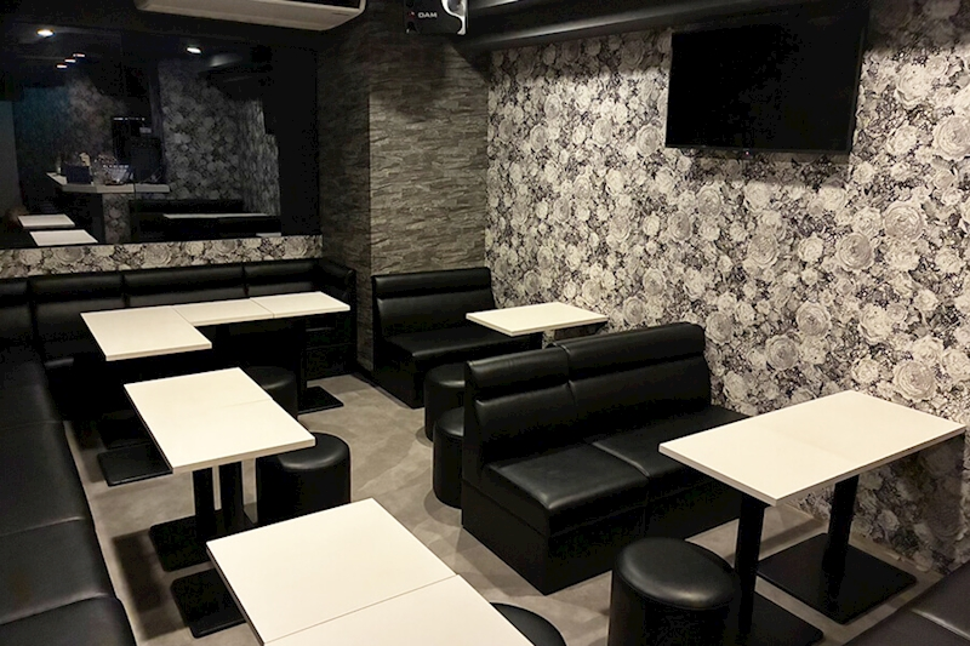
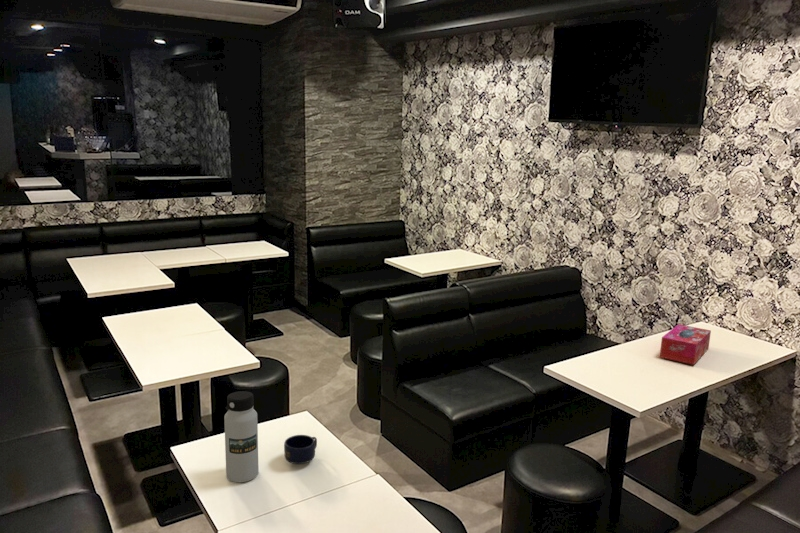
+ mug [283,434,318,465]
+ tissue box [659,323,712,366]
+ water bottle [223,390,259,483]
